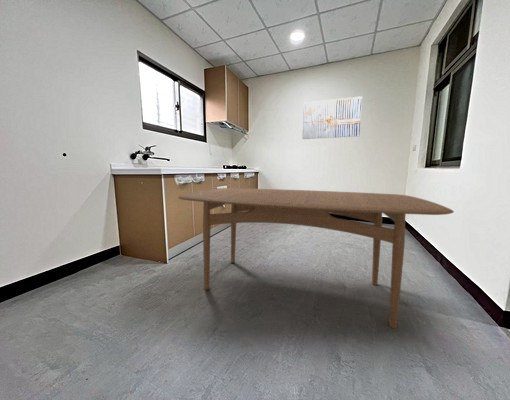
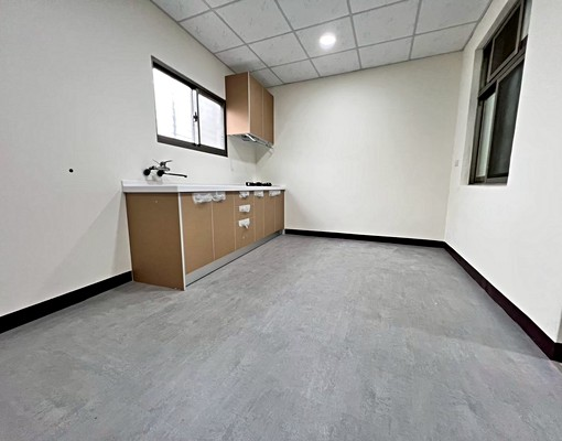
- wall art [301,95,363,140]
- dining table [177,187,455,329]
